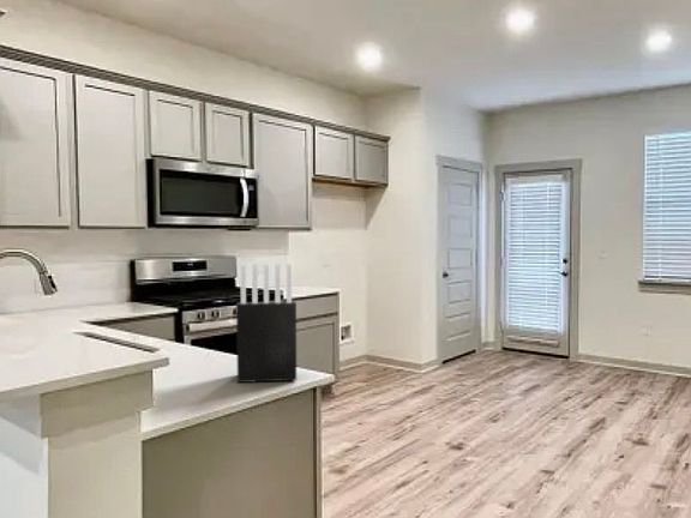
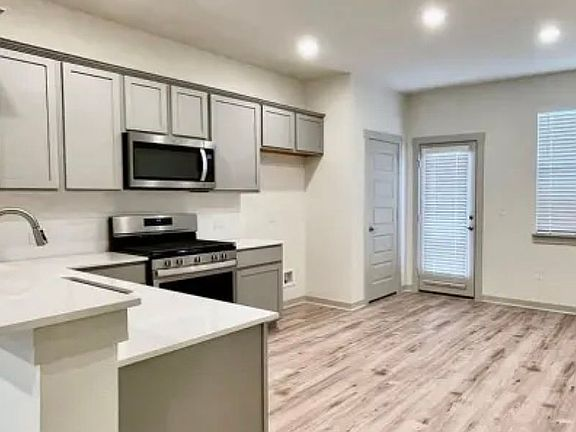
- knife block [235,263,298,384]
